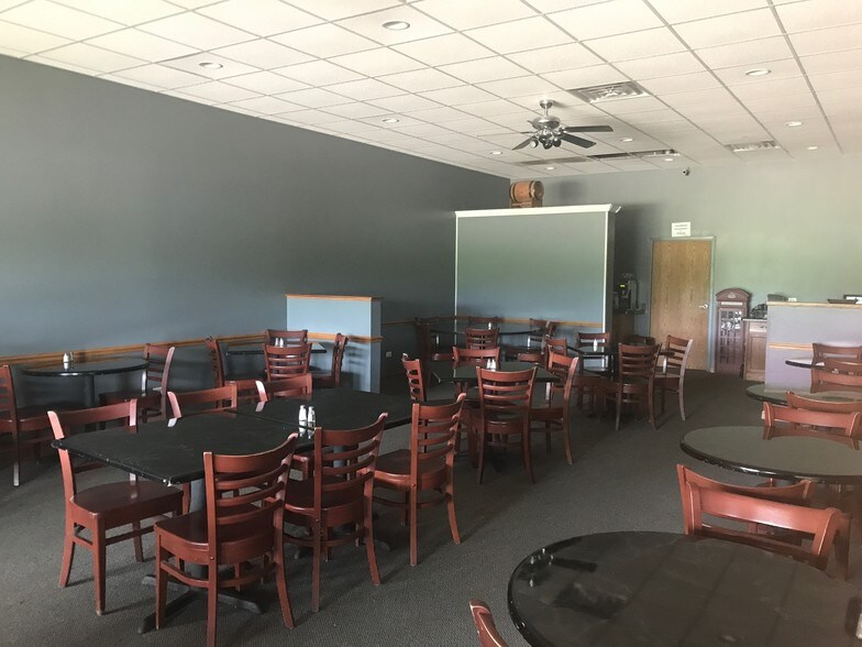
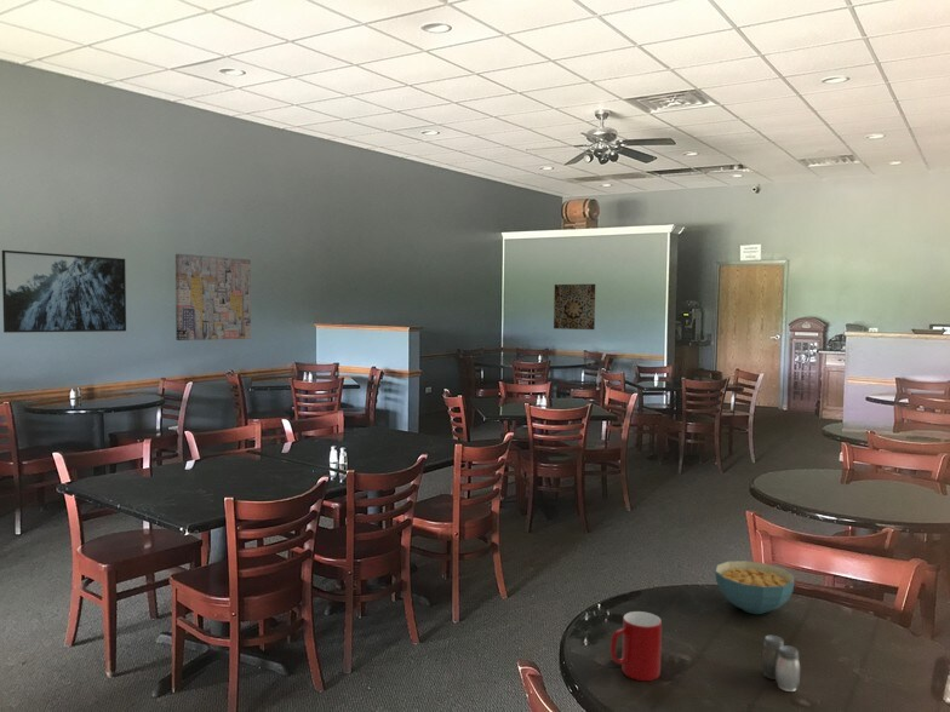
+ cereal bowl [714,559,796,615]
+ salt and pepper shaker [760,635,801,693]
+ wall art [174,253,252,341]
+ cup [610,610,663,682]
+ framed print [1,249,127,334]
+ wall art [553,283,596,331]
